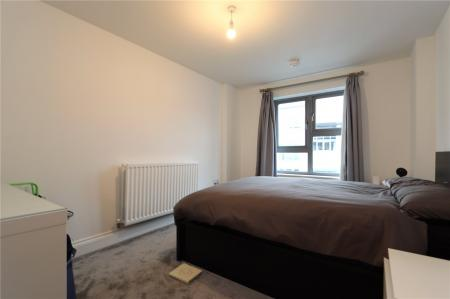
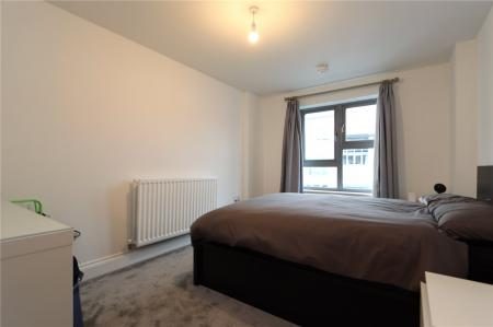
- box [168,262,203,285]
